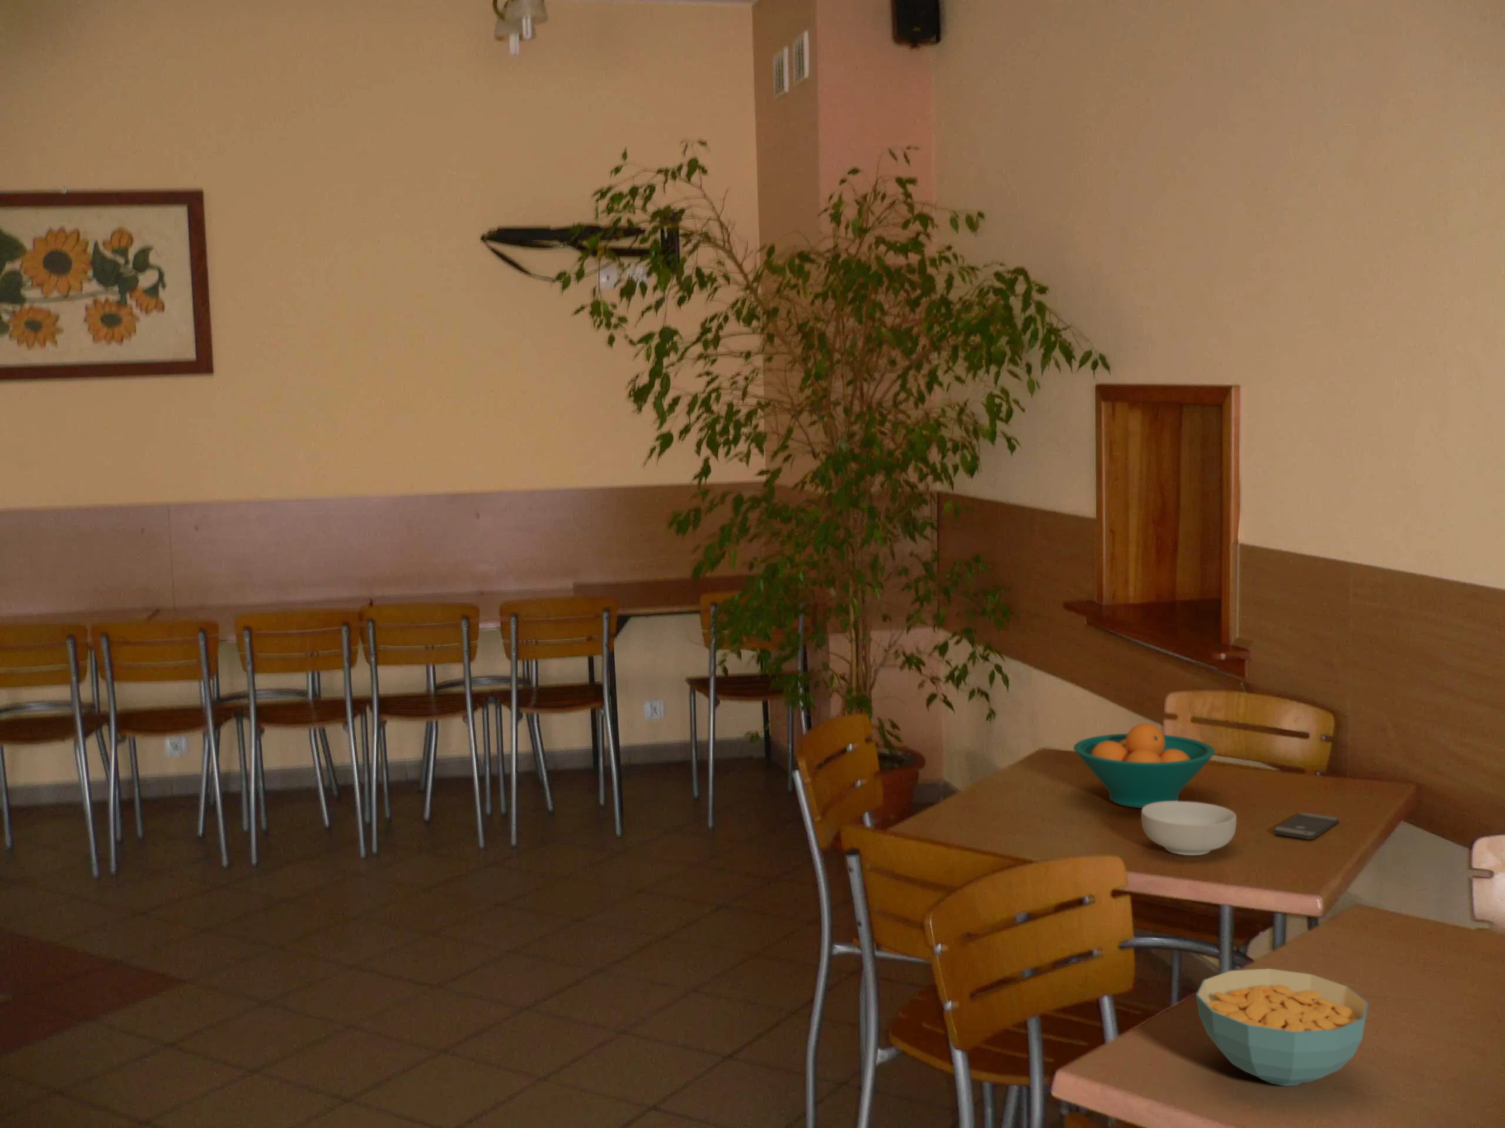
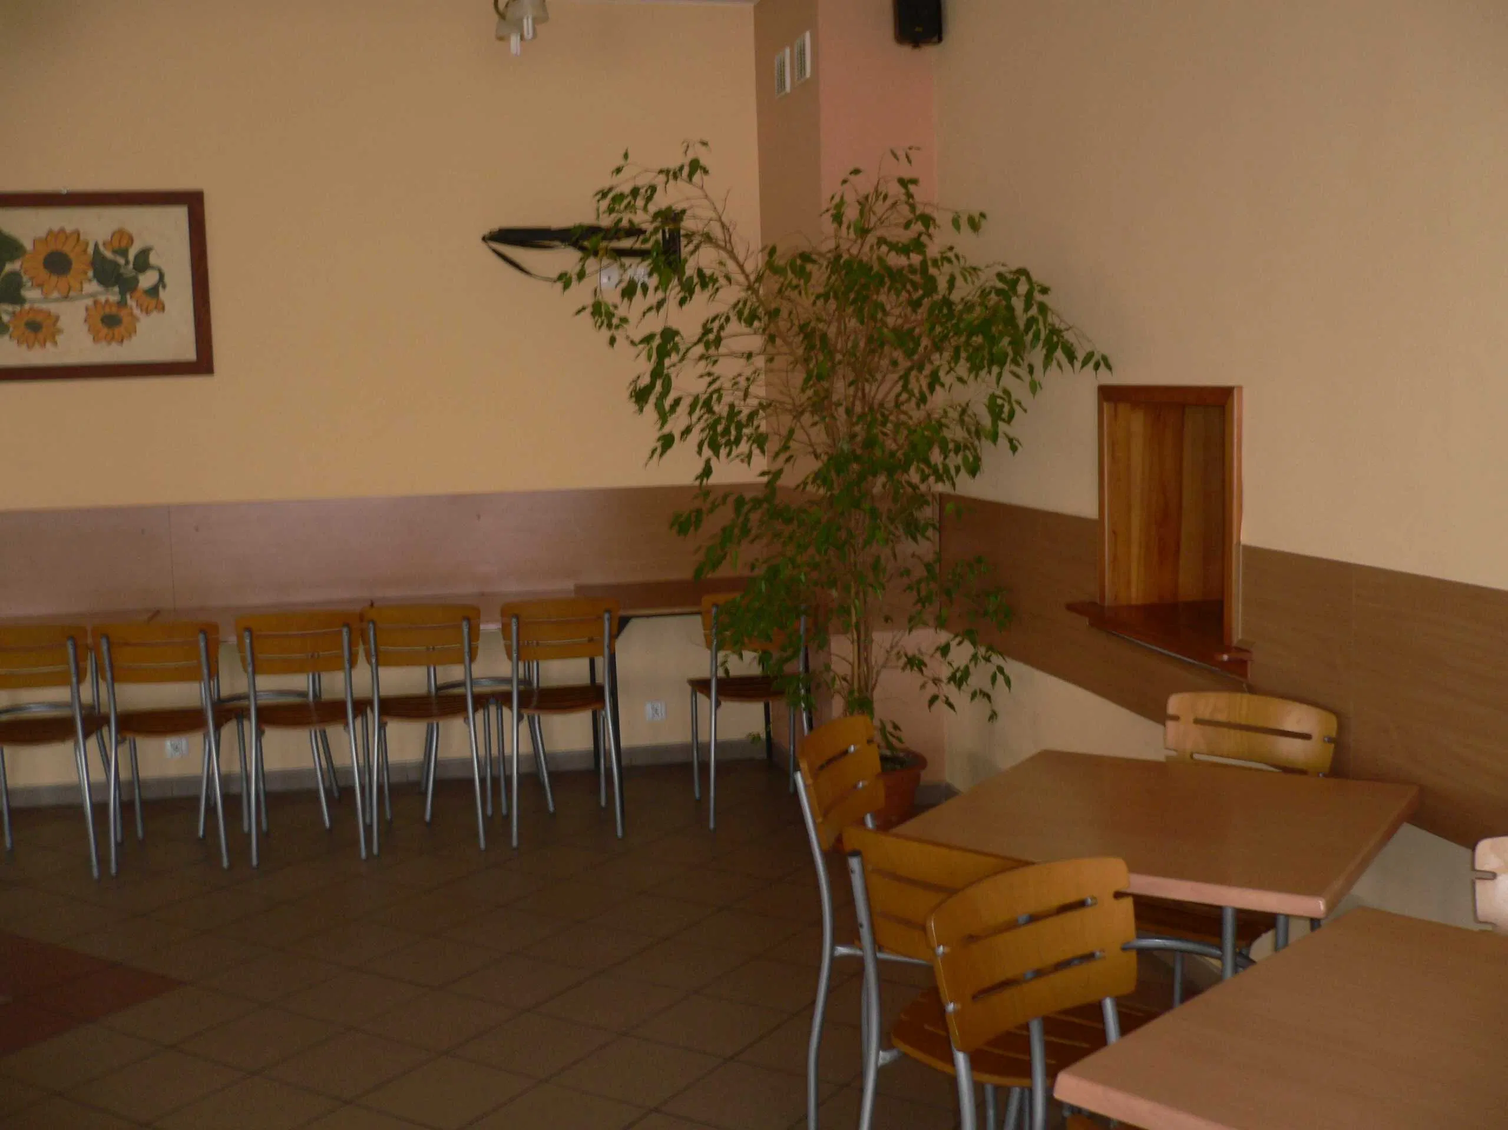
- cereal bowl [1140,801,1237,855]
- cereal bowl [1196,968,1369,1087]
- smartphone [1274,812,1339,840]
- fruit bowl [1072,723,1216,809]
